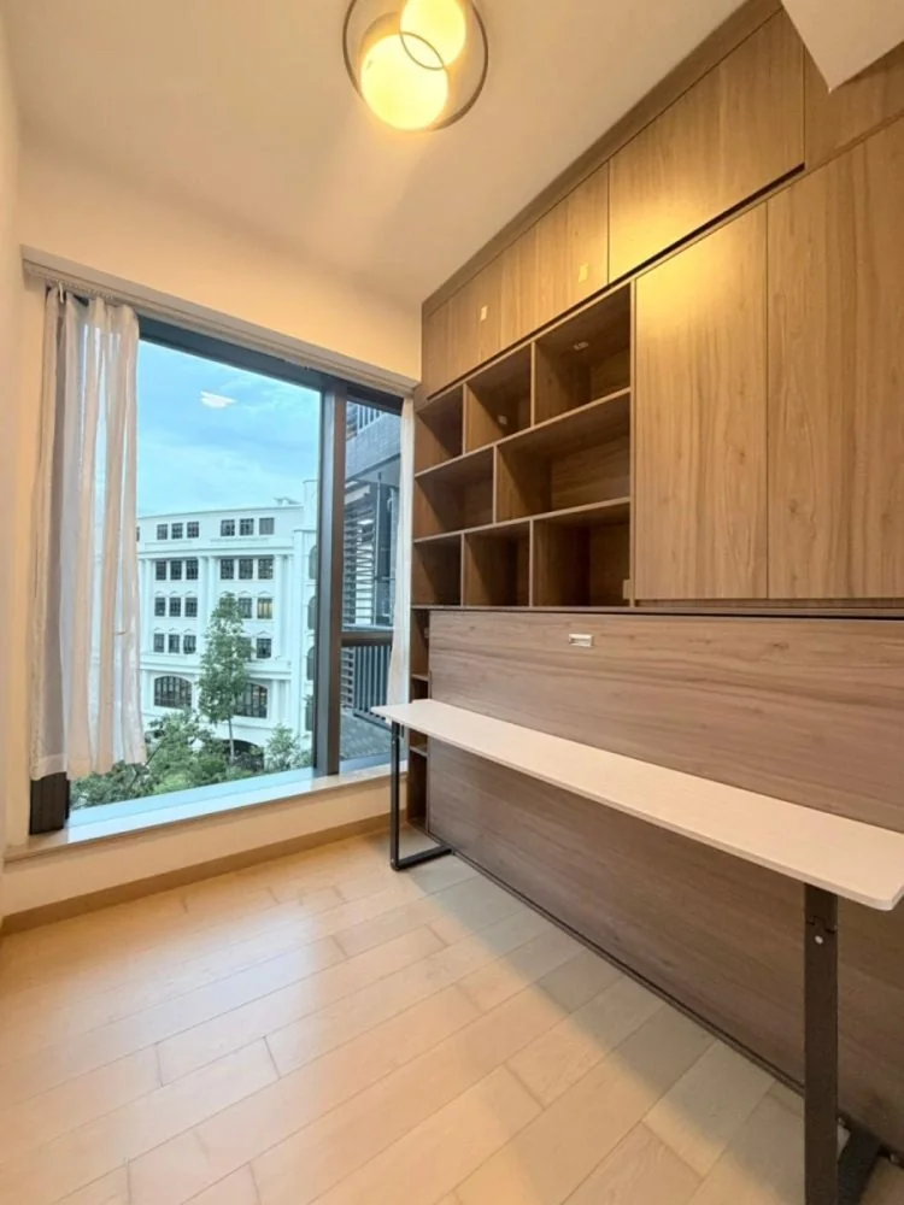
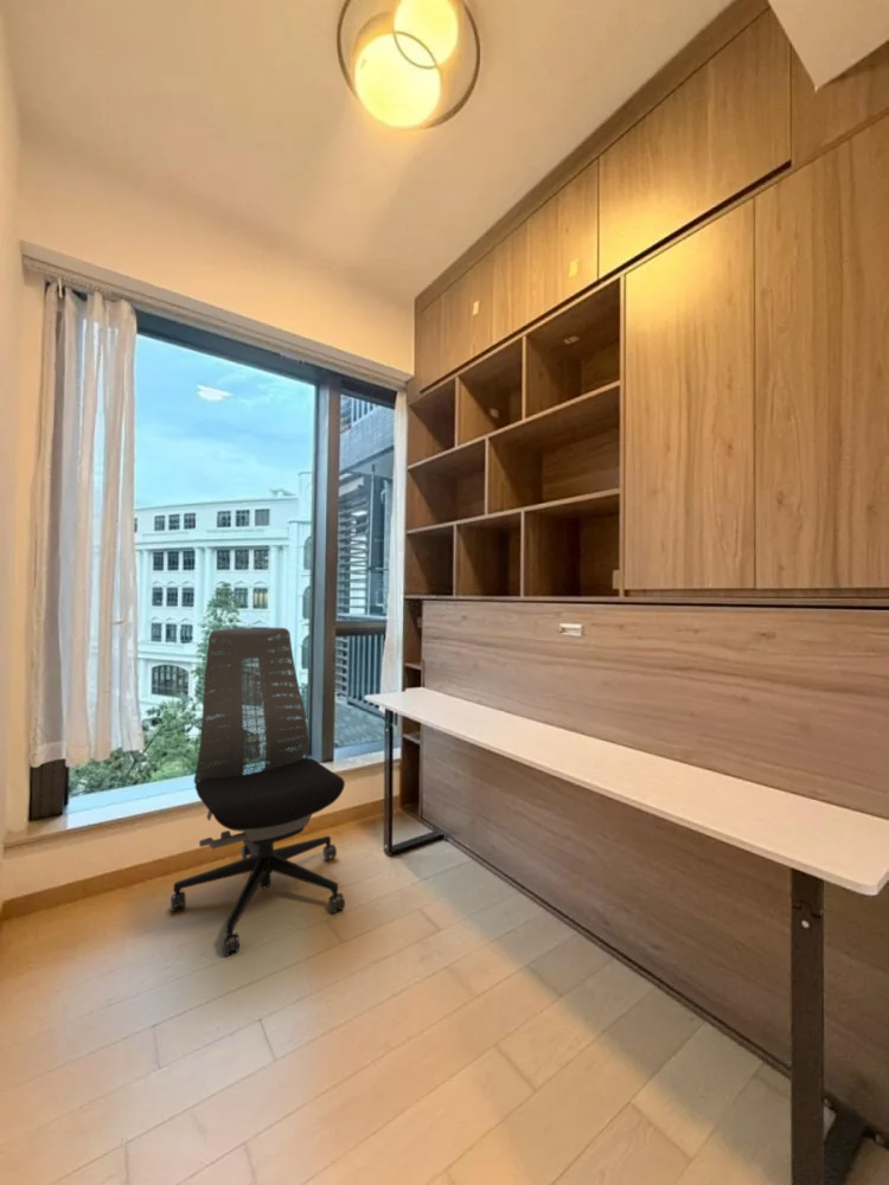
+ office chair [170,626,346,957]
